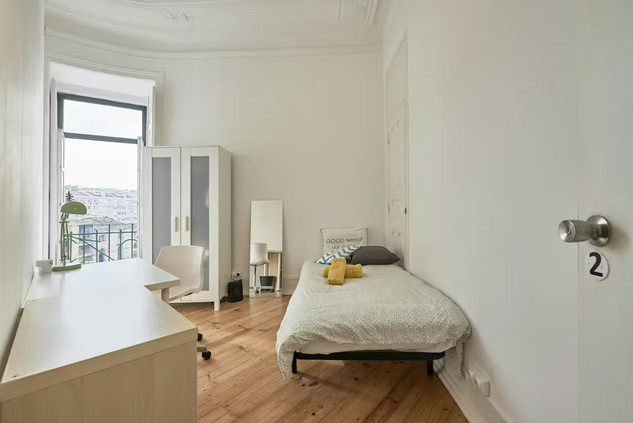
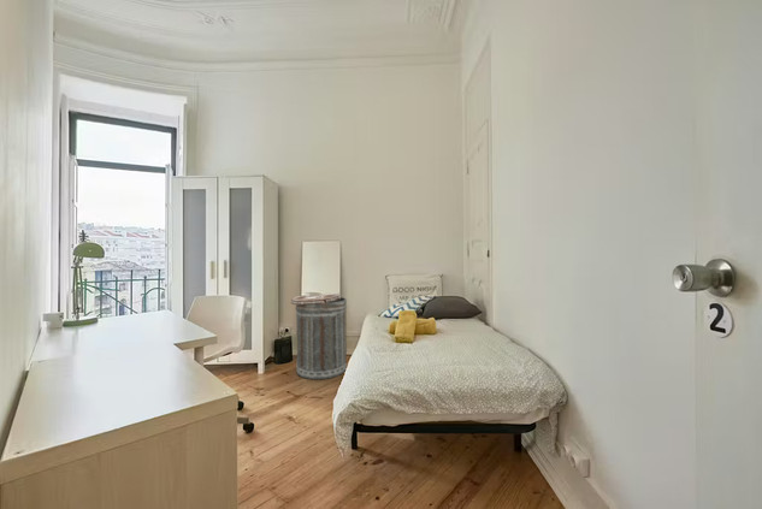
+ trash can lid [290,291,348,380]
